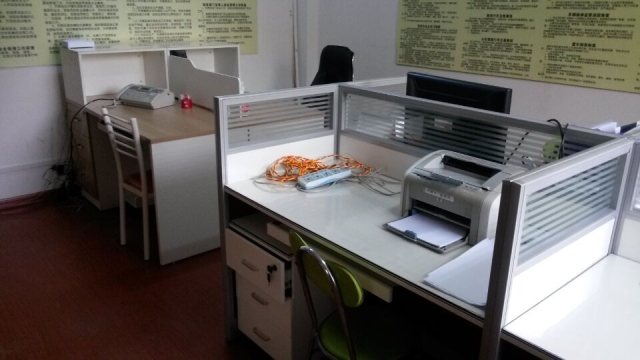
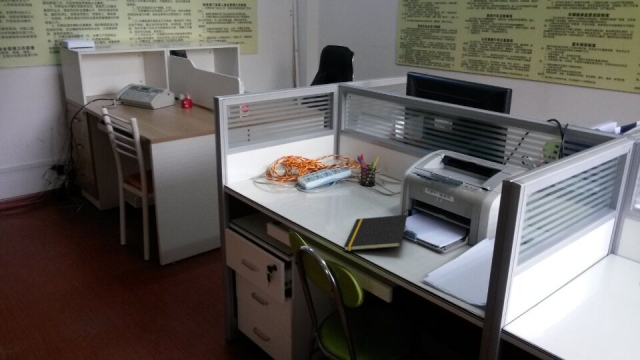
+ notepad [343,214,408,252]
+ pen holder [356,153,380,187]
